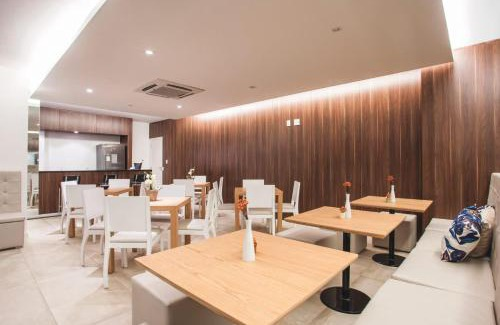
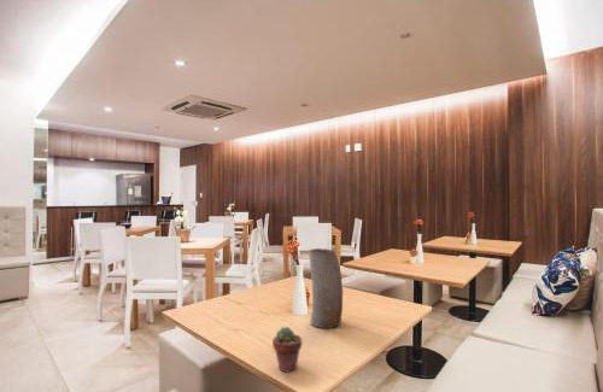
+ potted succulent [271,326,303,374]
+ vase [308,247,344,329]
